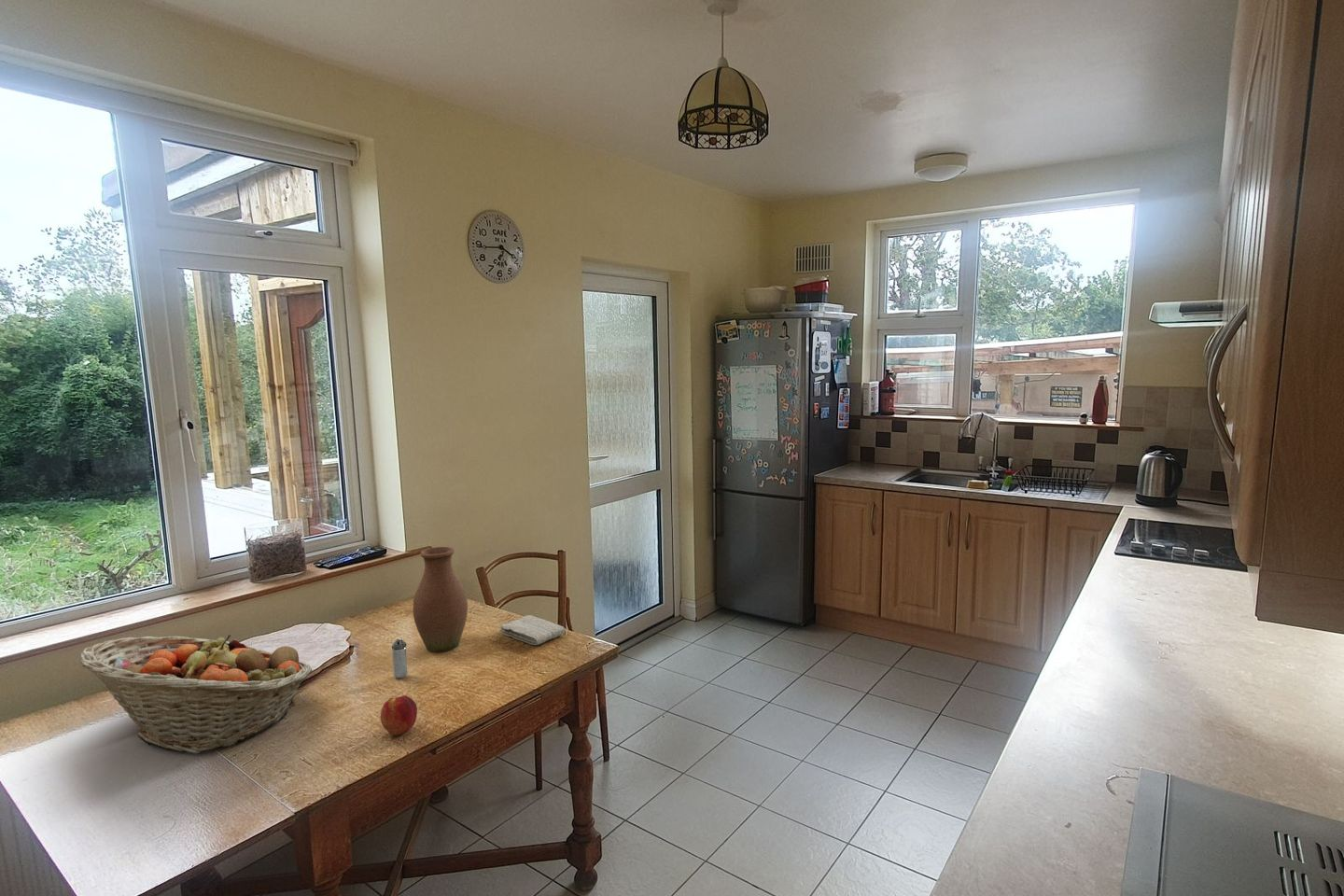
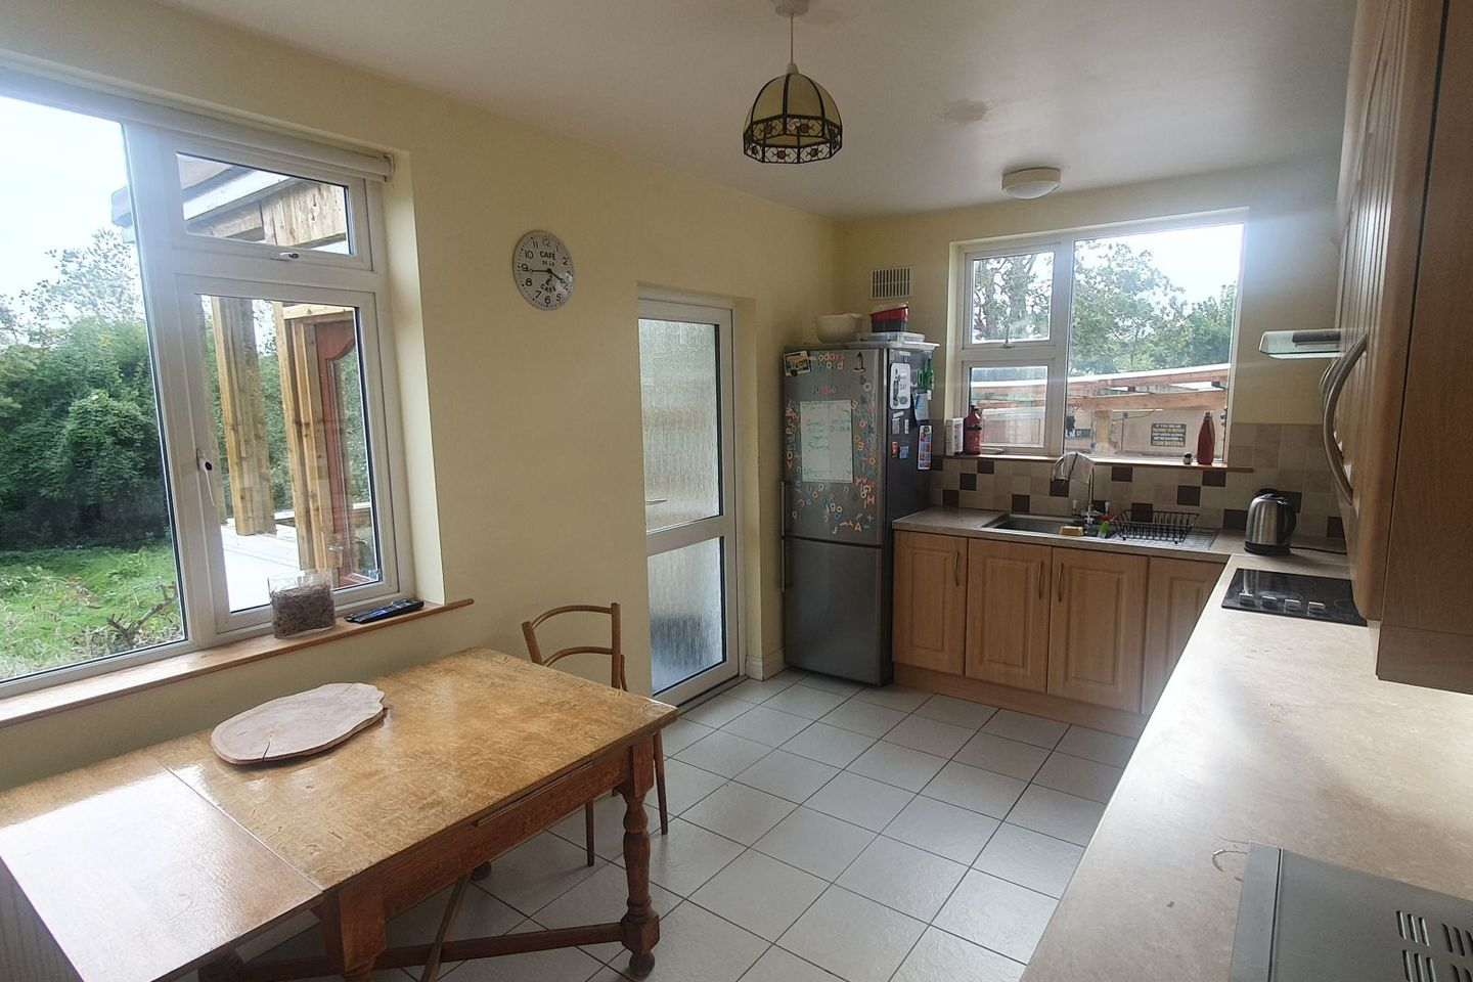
- peach [380,694,418,735]
- washcloth [499,614,567,646]
- fruit basket [79,634,313,755]
- shaker [391,637,408,679]
- vase [413,546,469,652]
